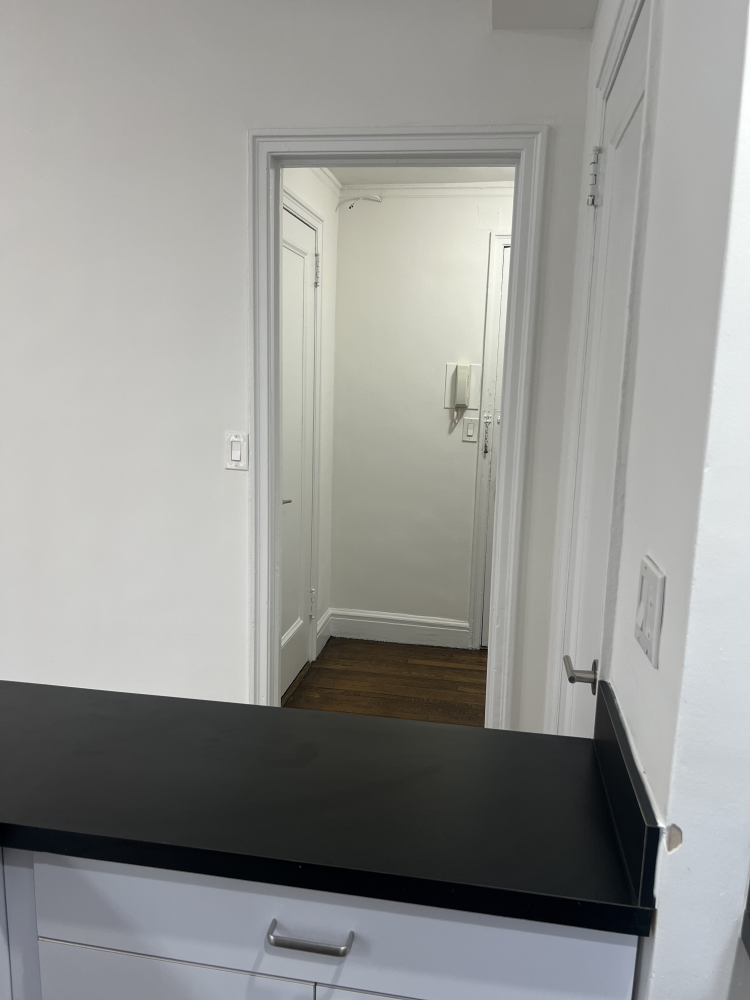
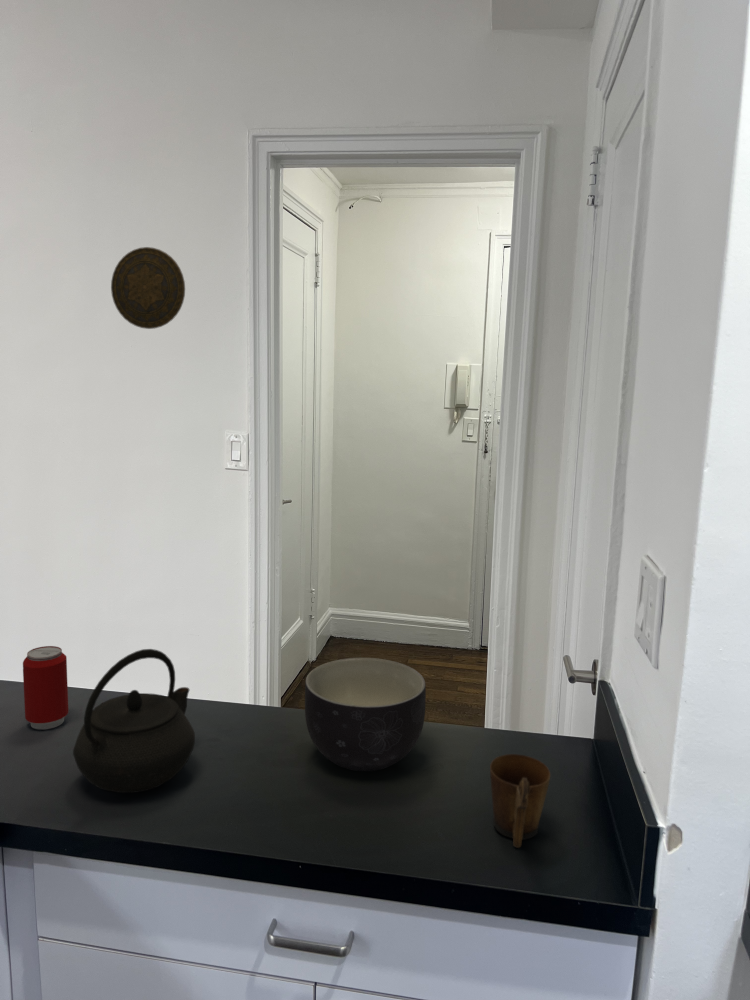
+ kettle [72,648,196,794]
+ mug [489,753,551,849]
+ bowl [304,657,427,772]
+ beverage can [22,645,69,730]
+ decorative plate [110,246,186,330]
